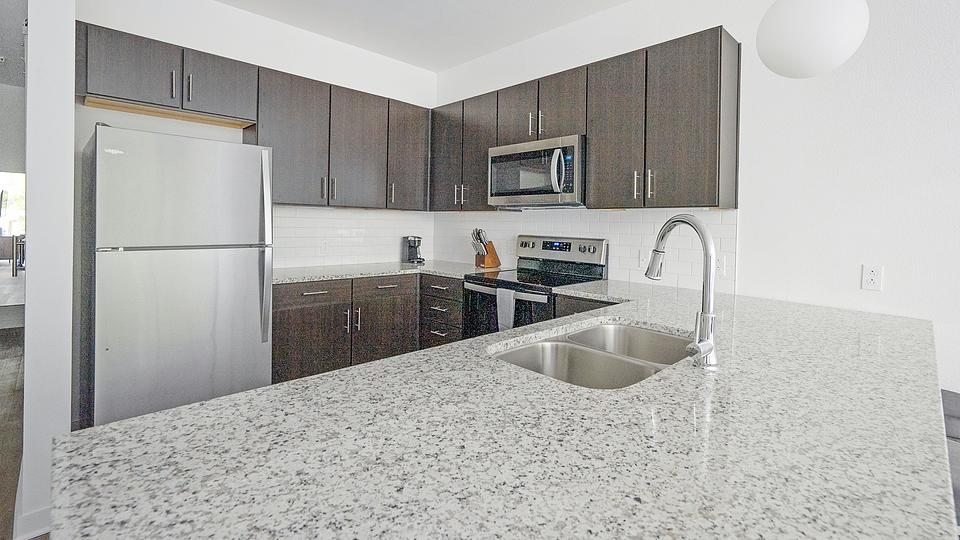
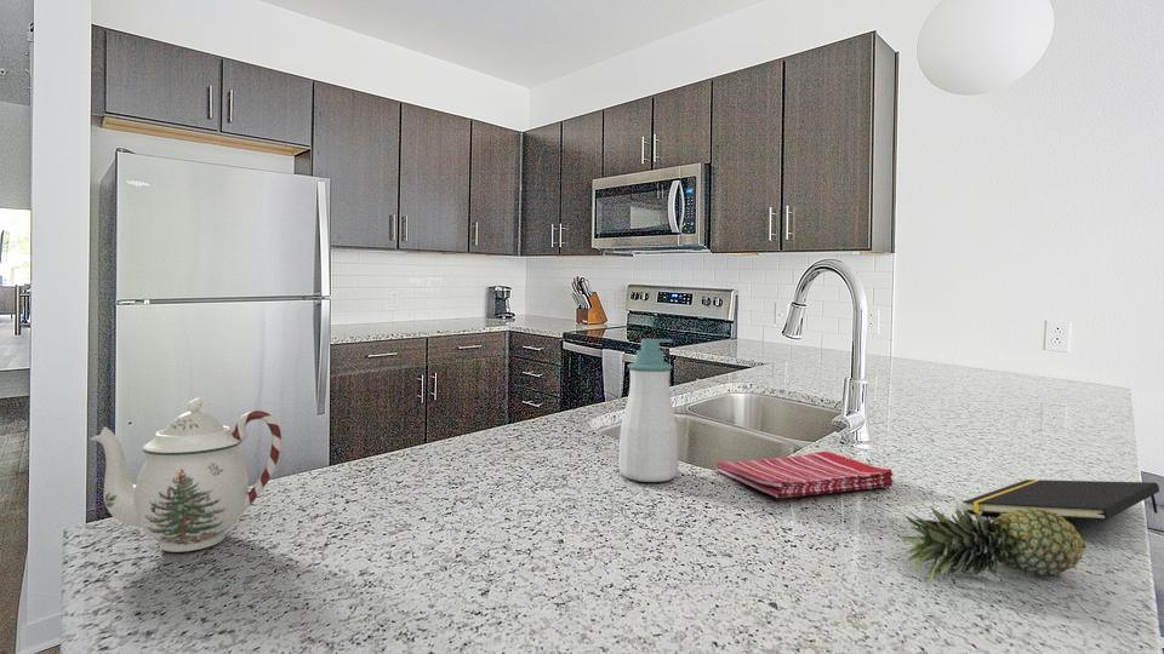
+ notepad [962,478,1160,521]
+ fruit [897,505,1088,586]
+ teapot [89,397,283,553]
+ soap bottle [617,338,679,483]
+ dish towel [713,451,895,499]
